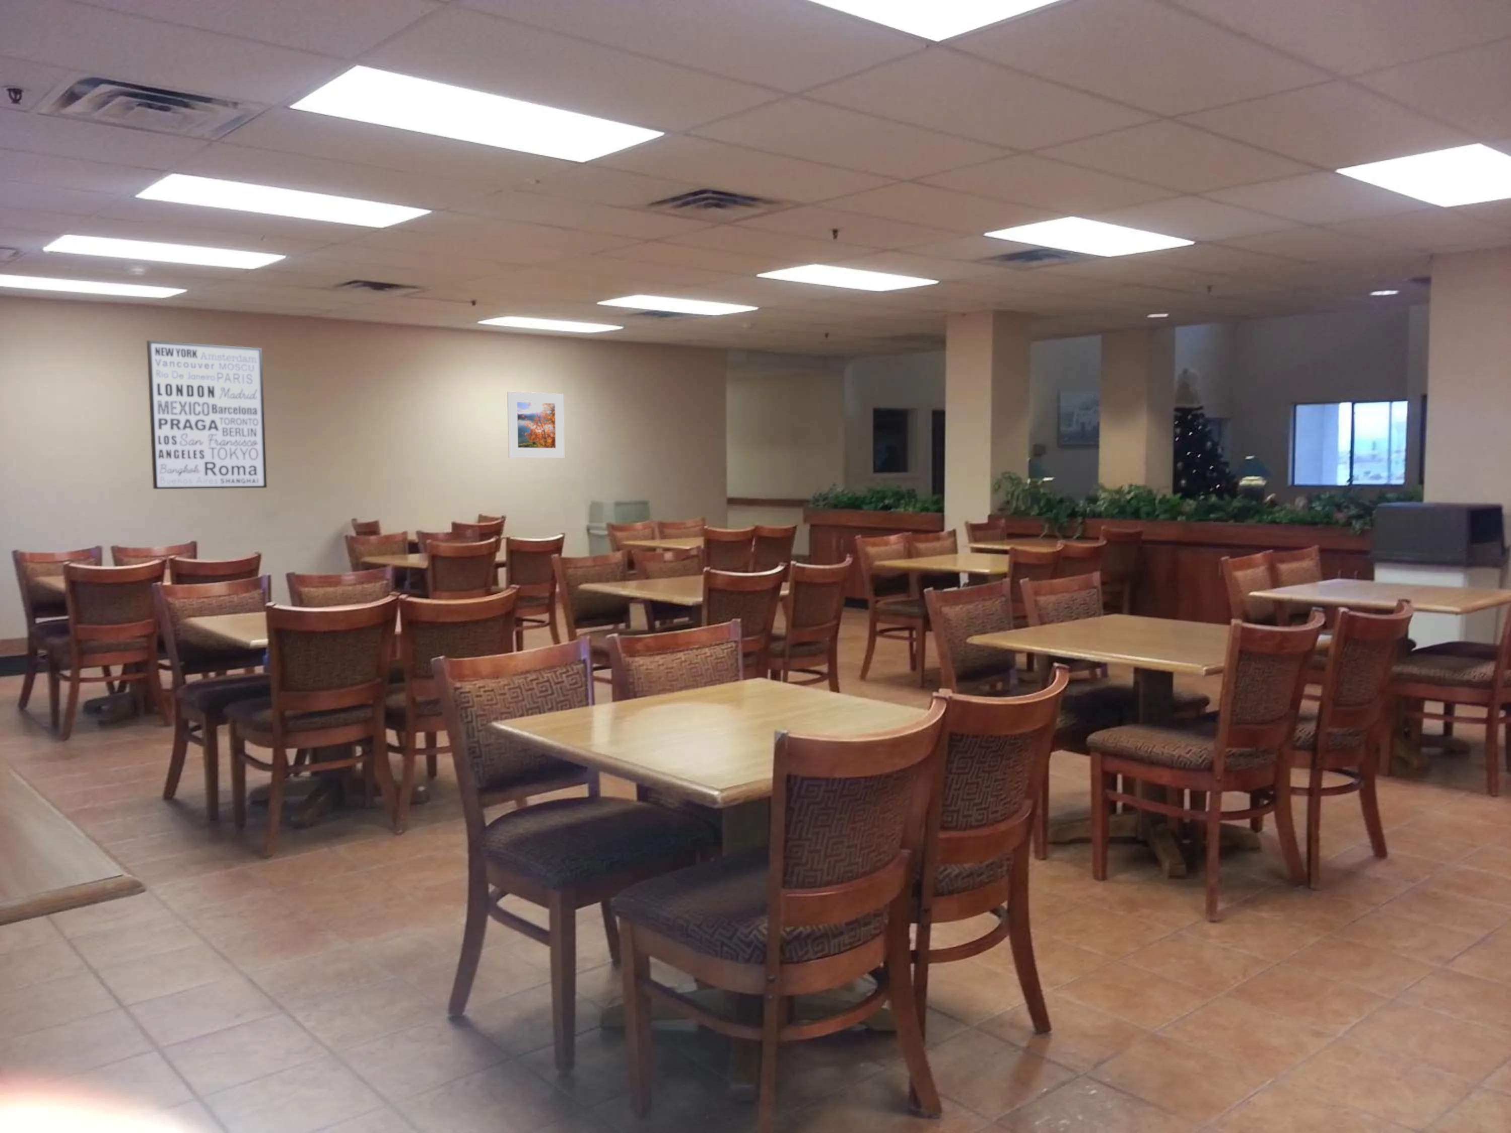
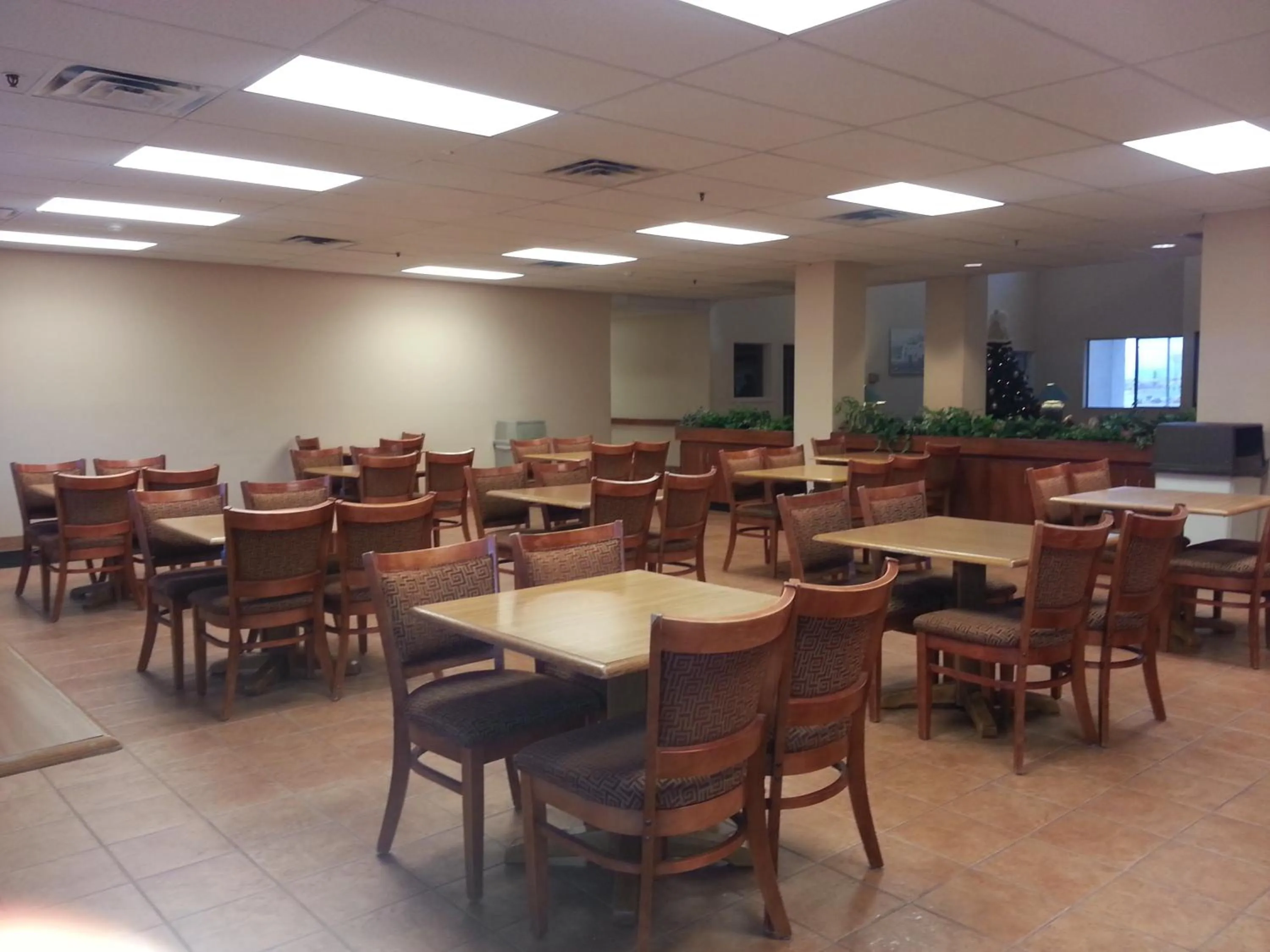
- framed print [507,390,565,458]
- wall art [146,340,268,489]
